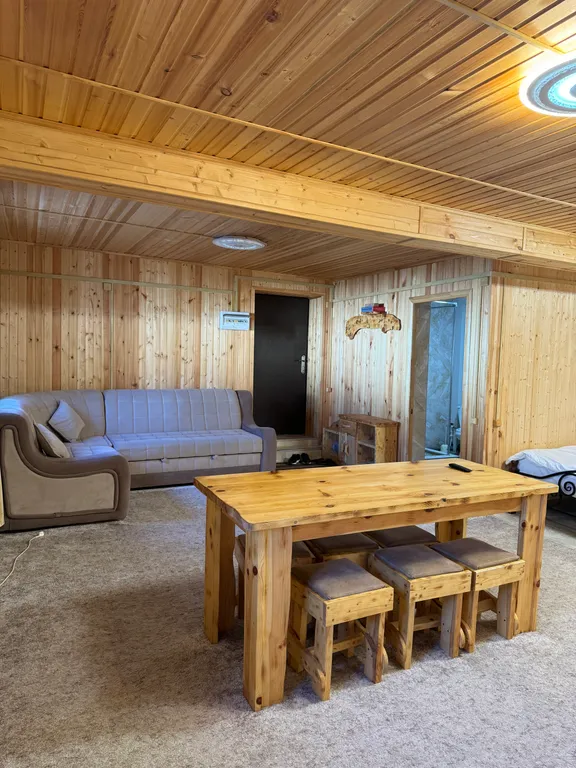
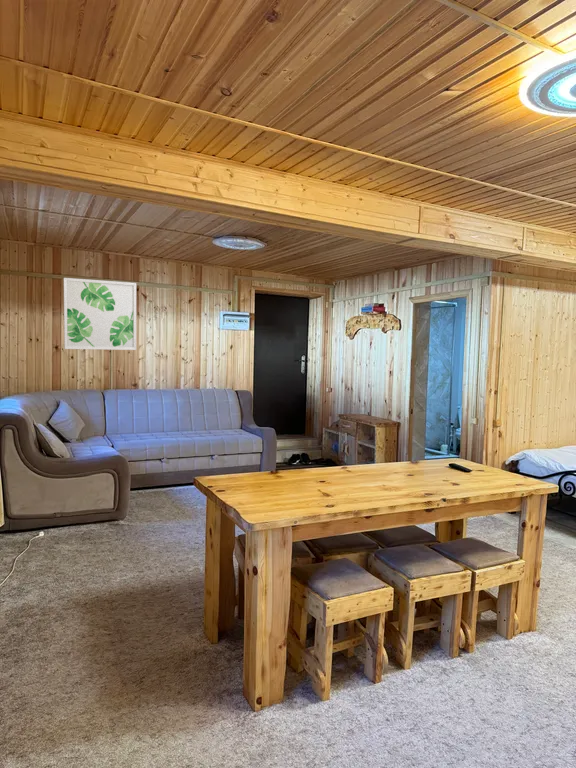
+ wall art [62,277,137,351]
